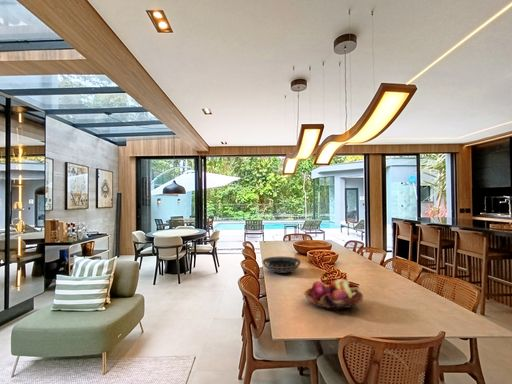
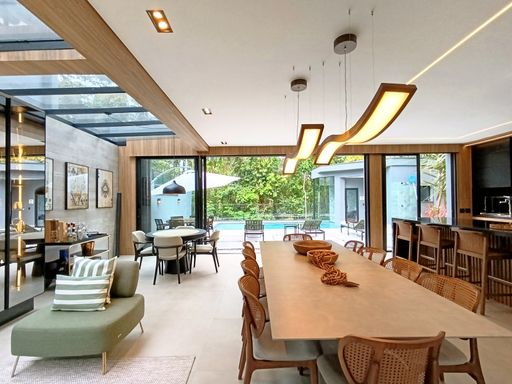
- fruit basket [303,278,364,311]
- decorative bowl [261,256,302,274]
